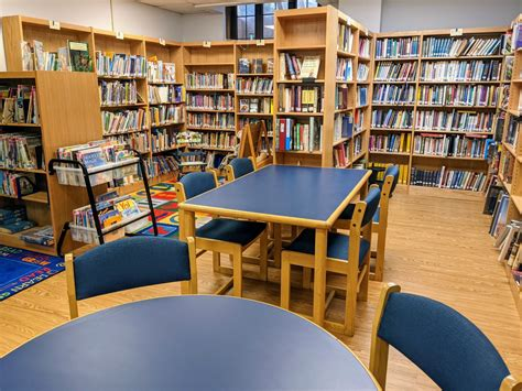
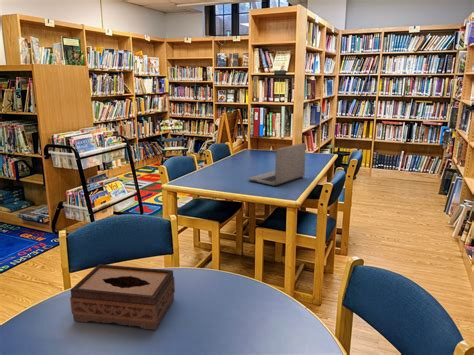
+ tissue box [69,263,176,331]
+ laptop [247,142,307,187]
